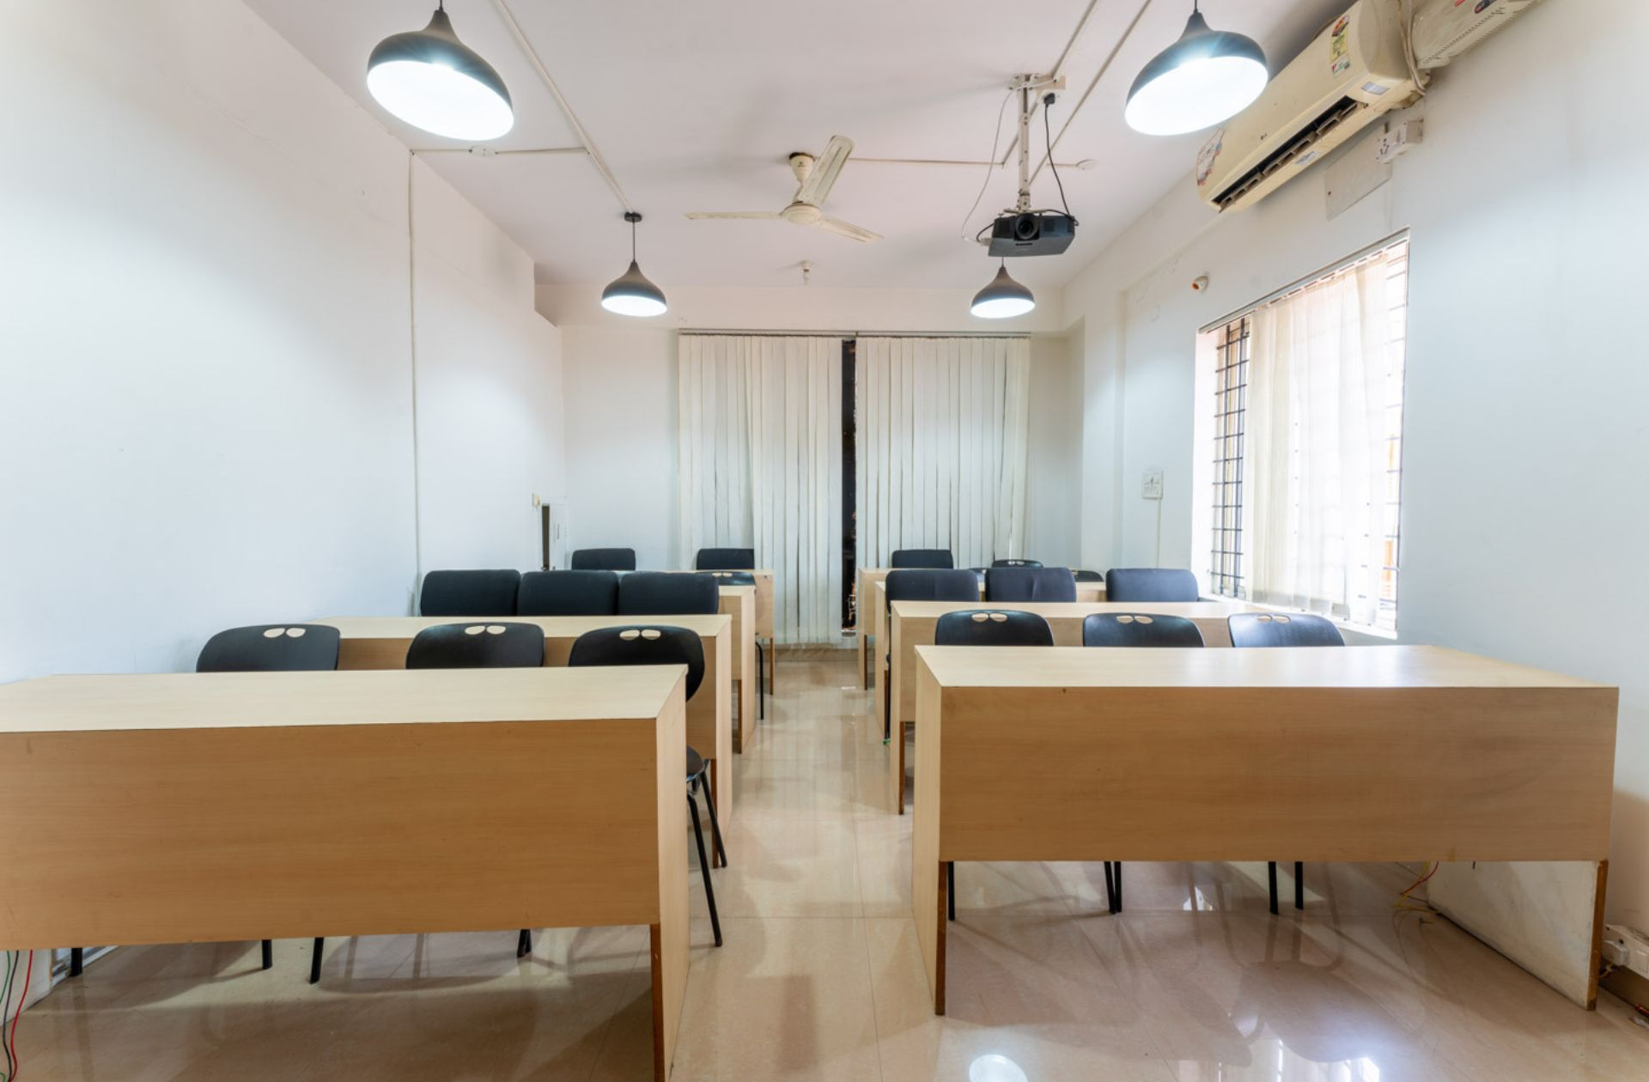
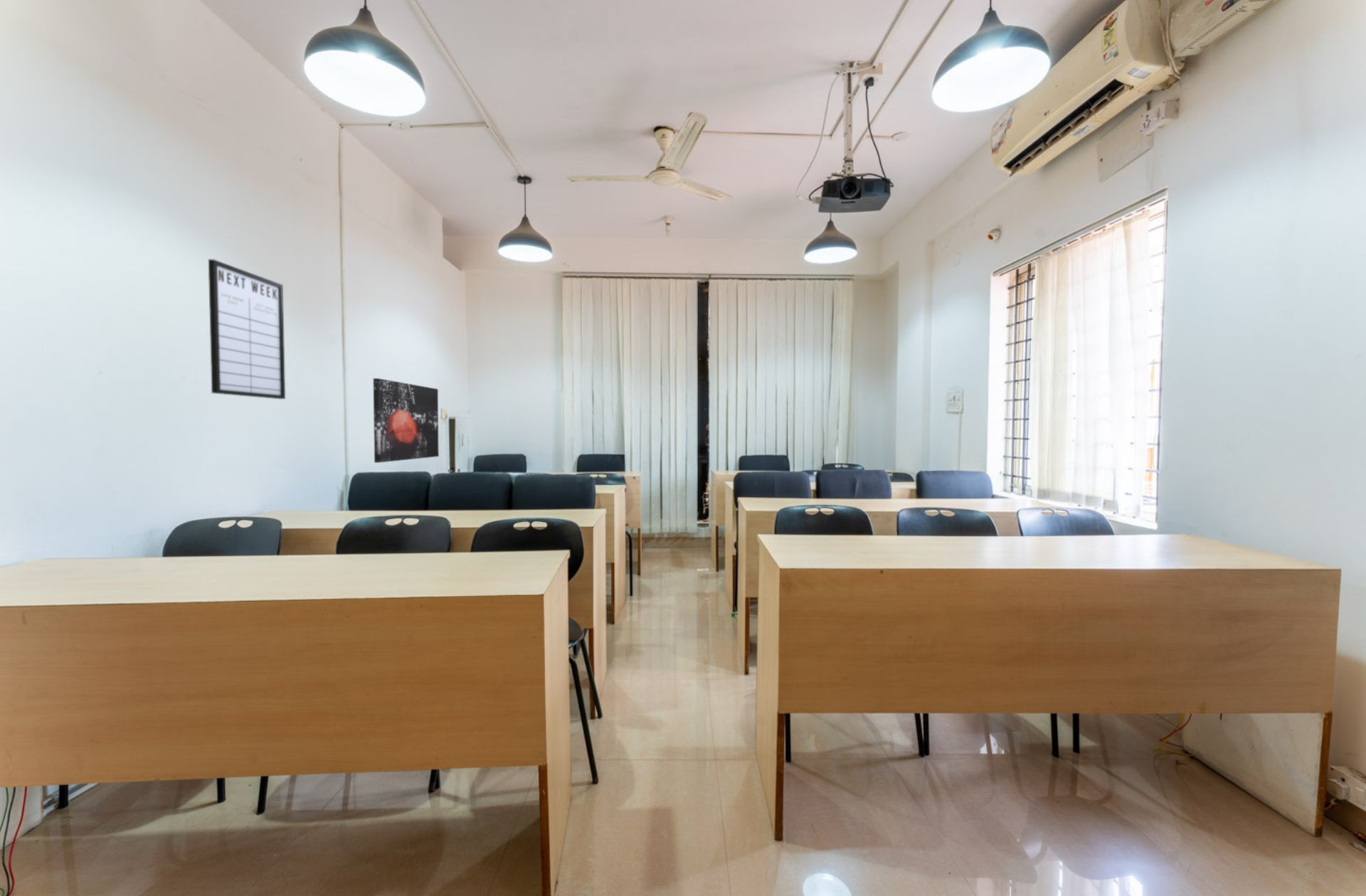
+ wall art [372,378,440,464]
+ writing board [208,258,286,400]
